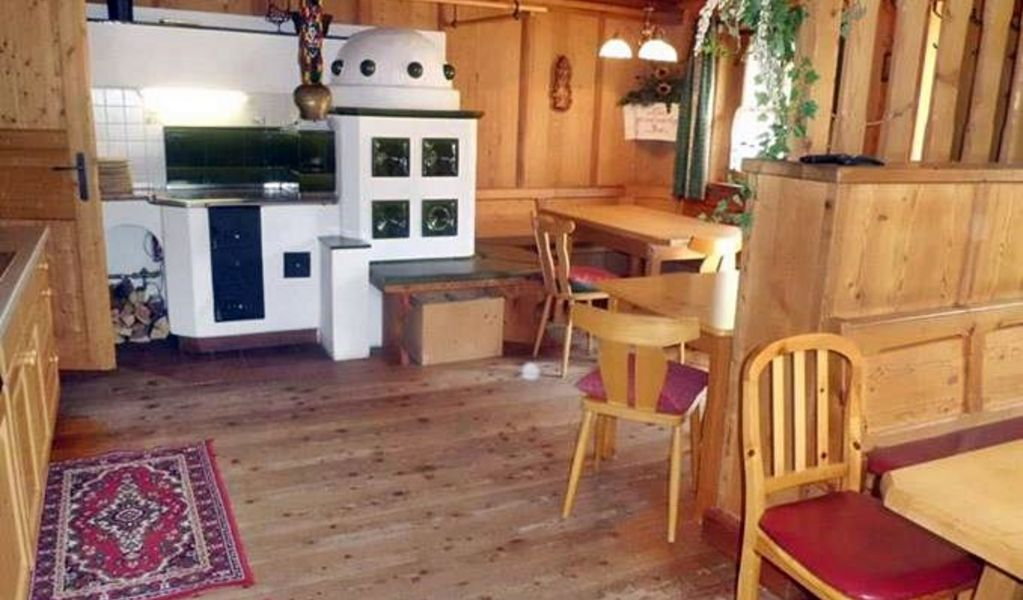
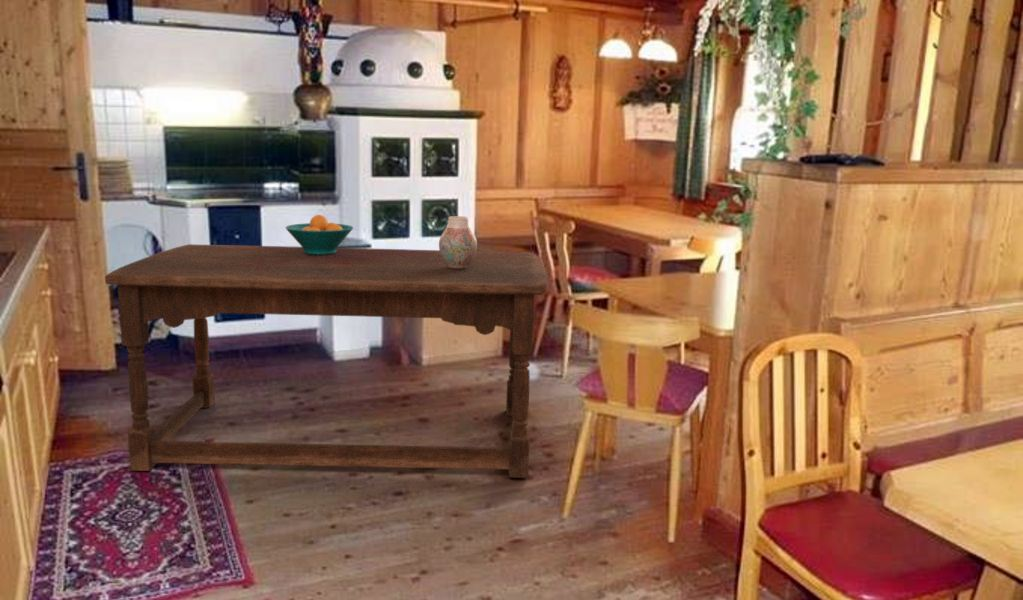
+ vase [438,215,478,269]
+ dining table [104,243,549,479]
+ fruit bowl [284,214,354,255]
